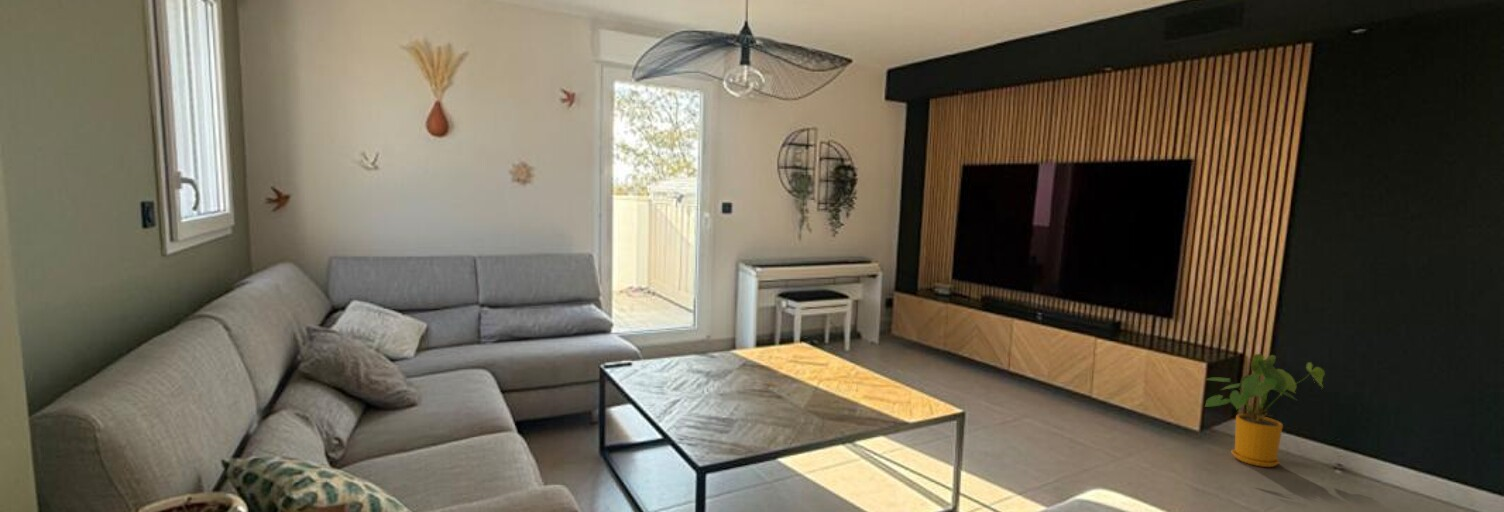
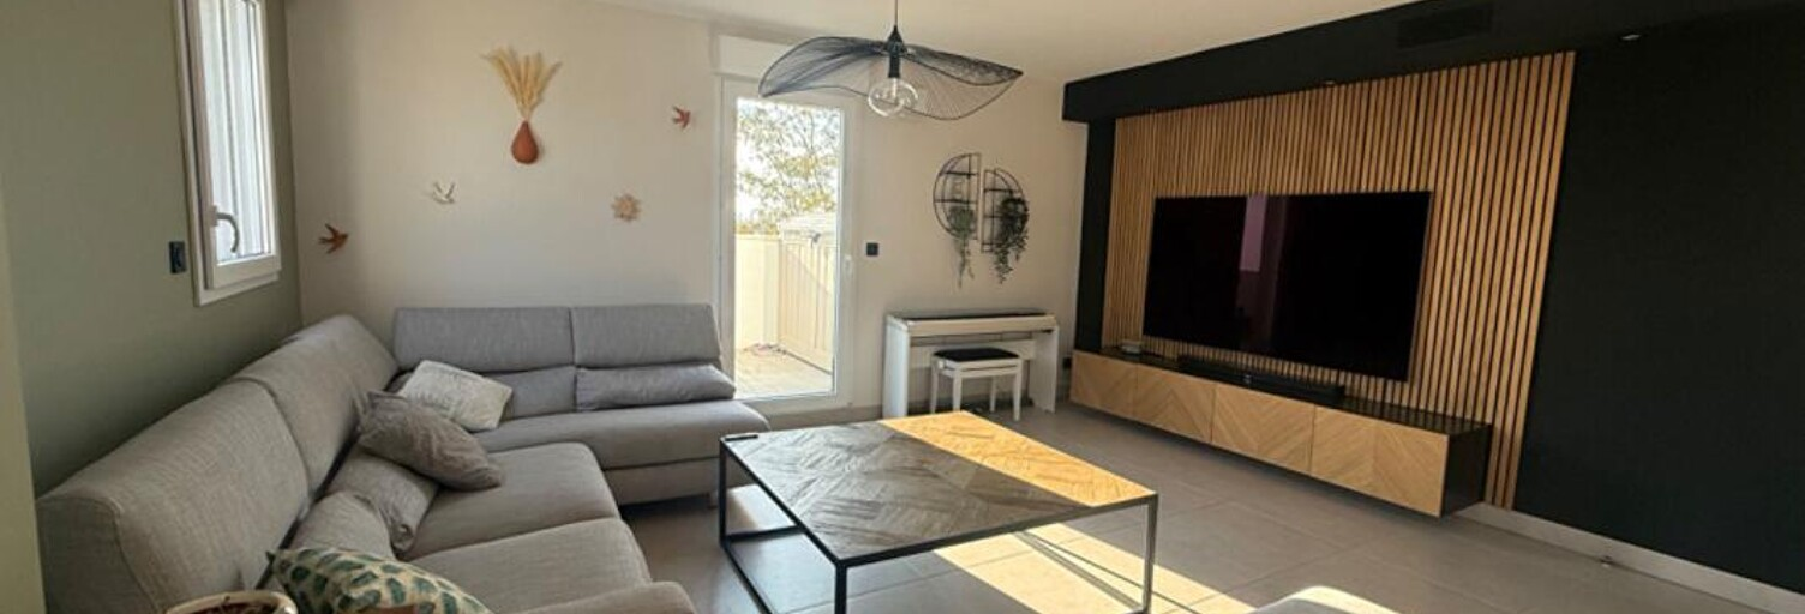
- house plant [1202,353,1326,468]
